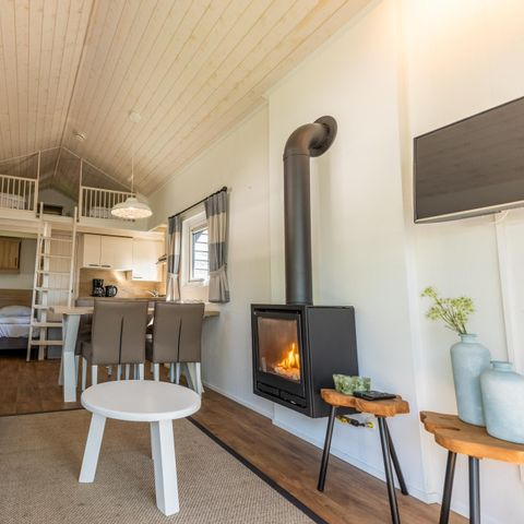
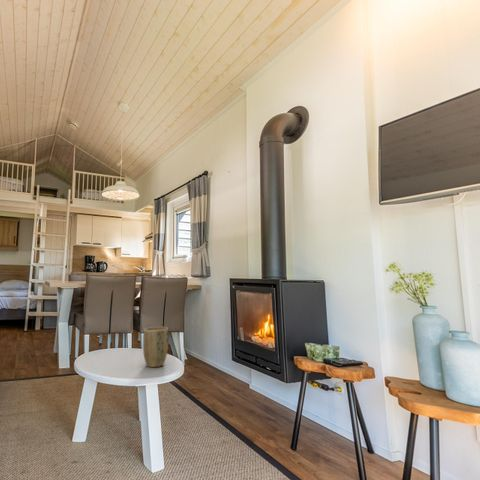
+ plant pot [142,326,169,368]
